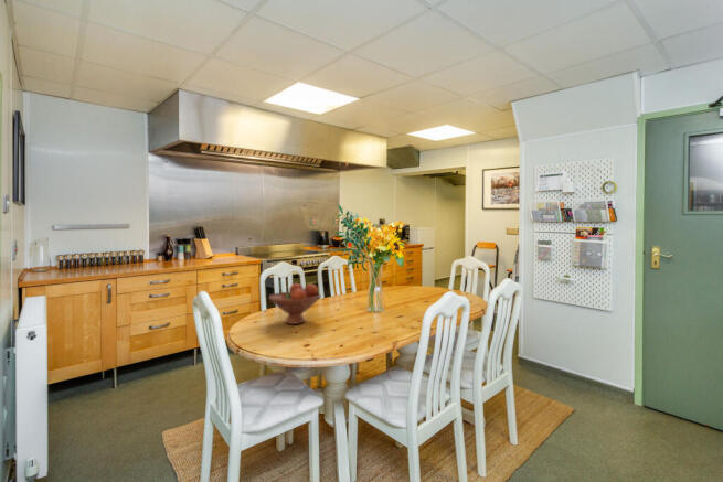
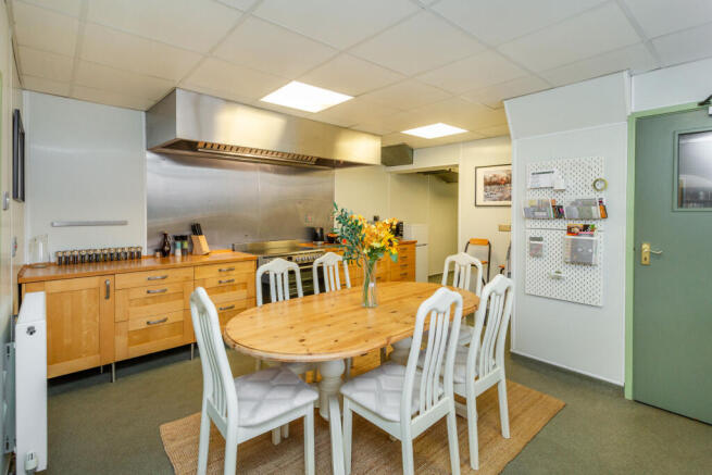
- fruit bowl [268,282,322,325]
